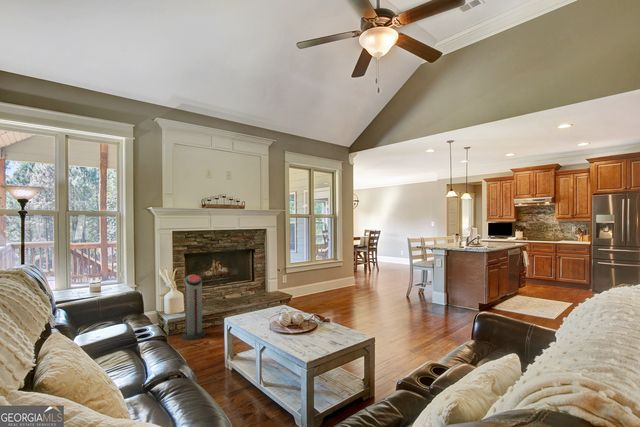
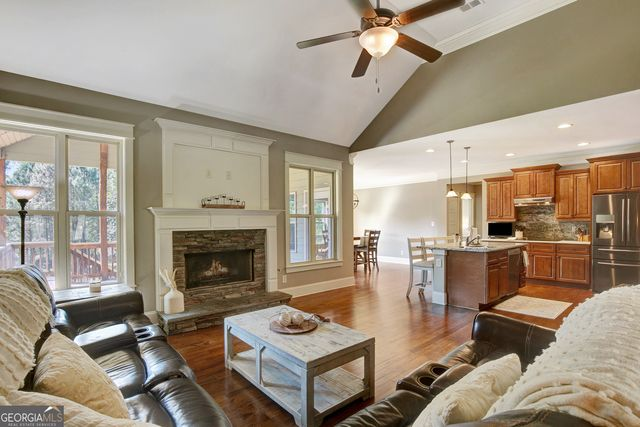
- air purifier [181,274,207,341]
